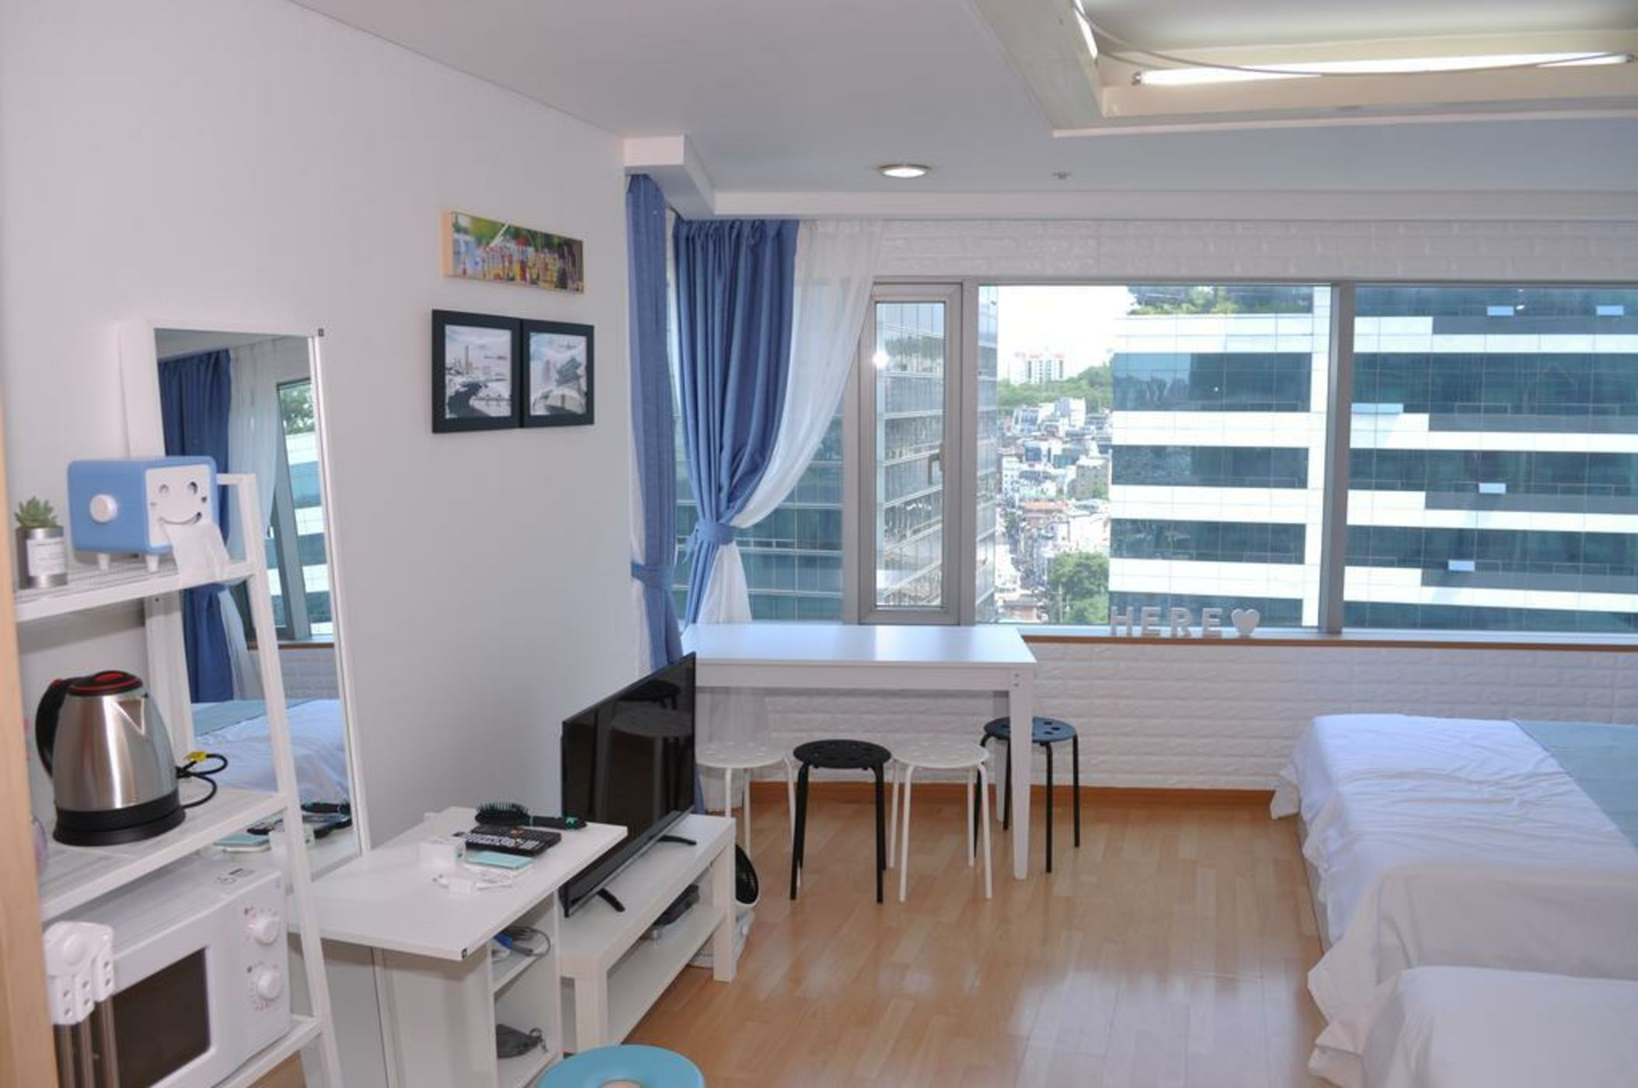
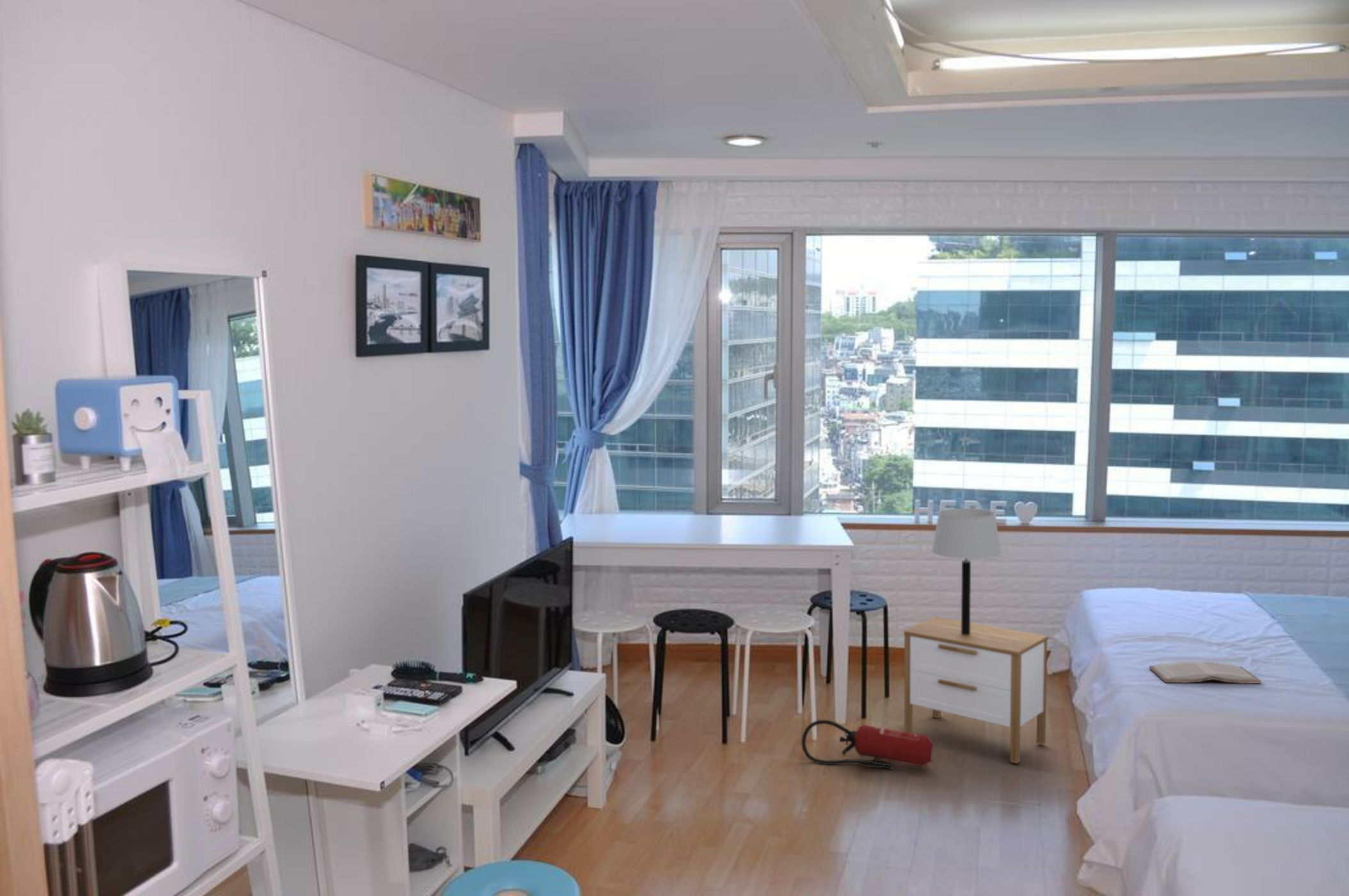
+ fire extinguisher [801,719,934,770]
+ book [1149,661,1262,684]
+ table lamp [931,508,1002,635]
+ nightstand [903,616,1049,764]
